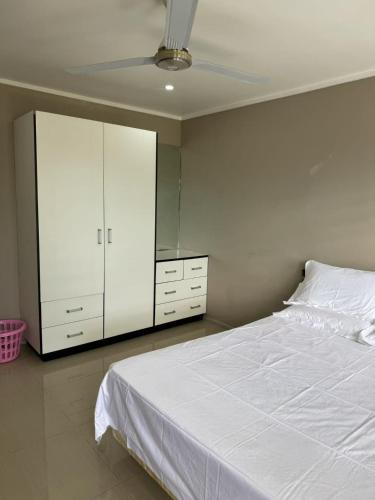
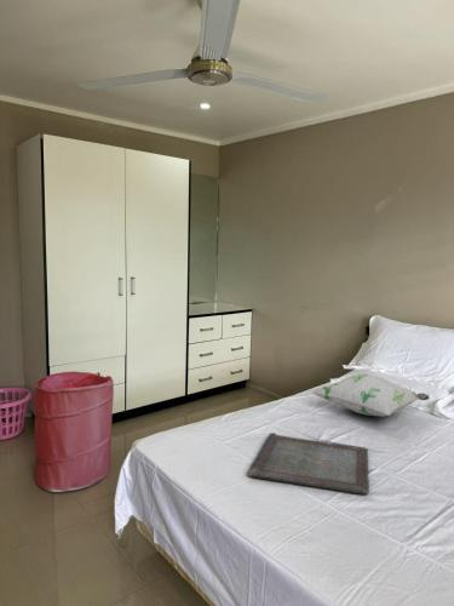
+ laundry hamper [34,371,115,493]
+ decorative pillow [311,372,431,418]
+ serving tray [247,431,370,496]
